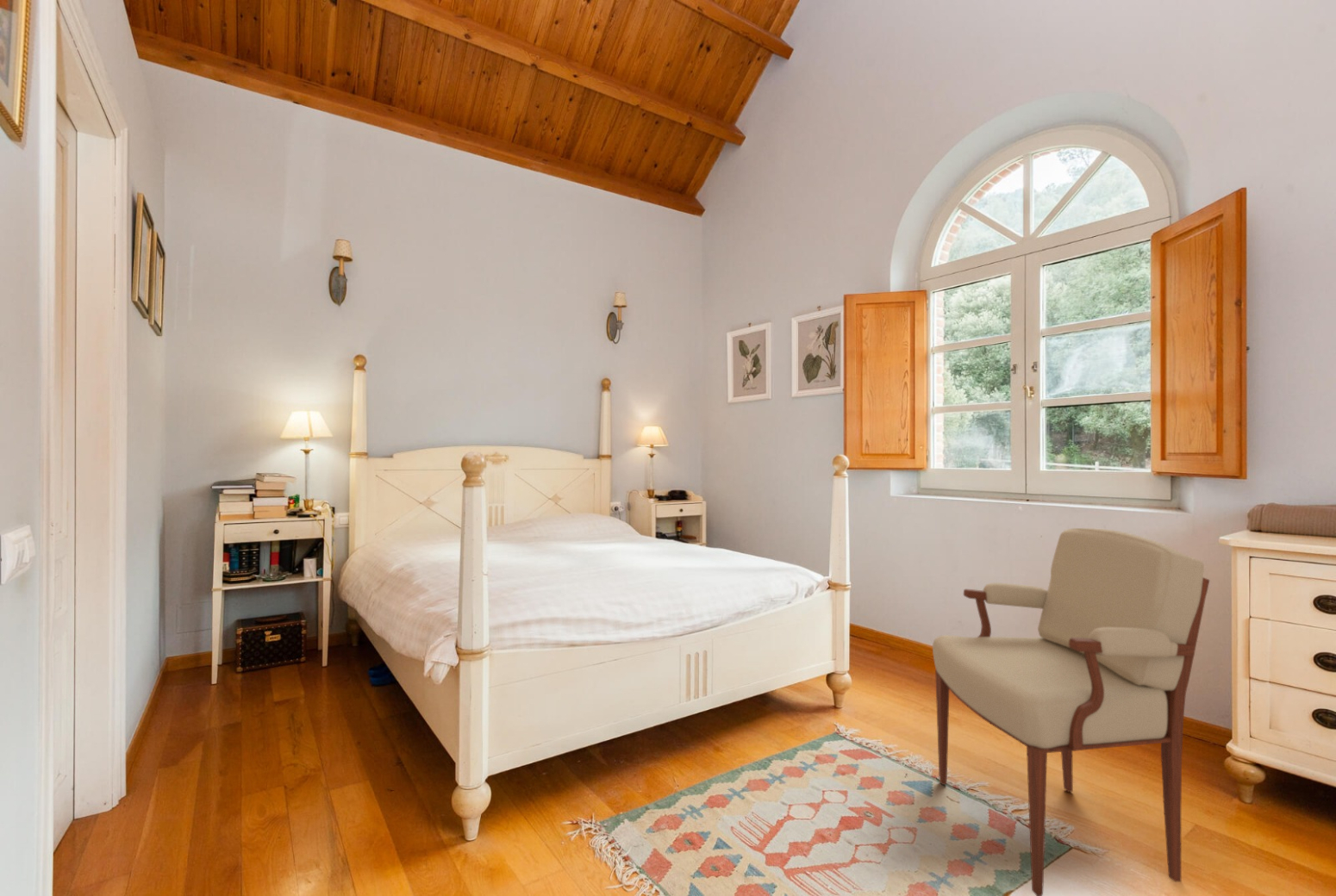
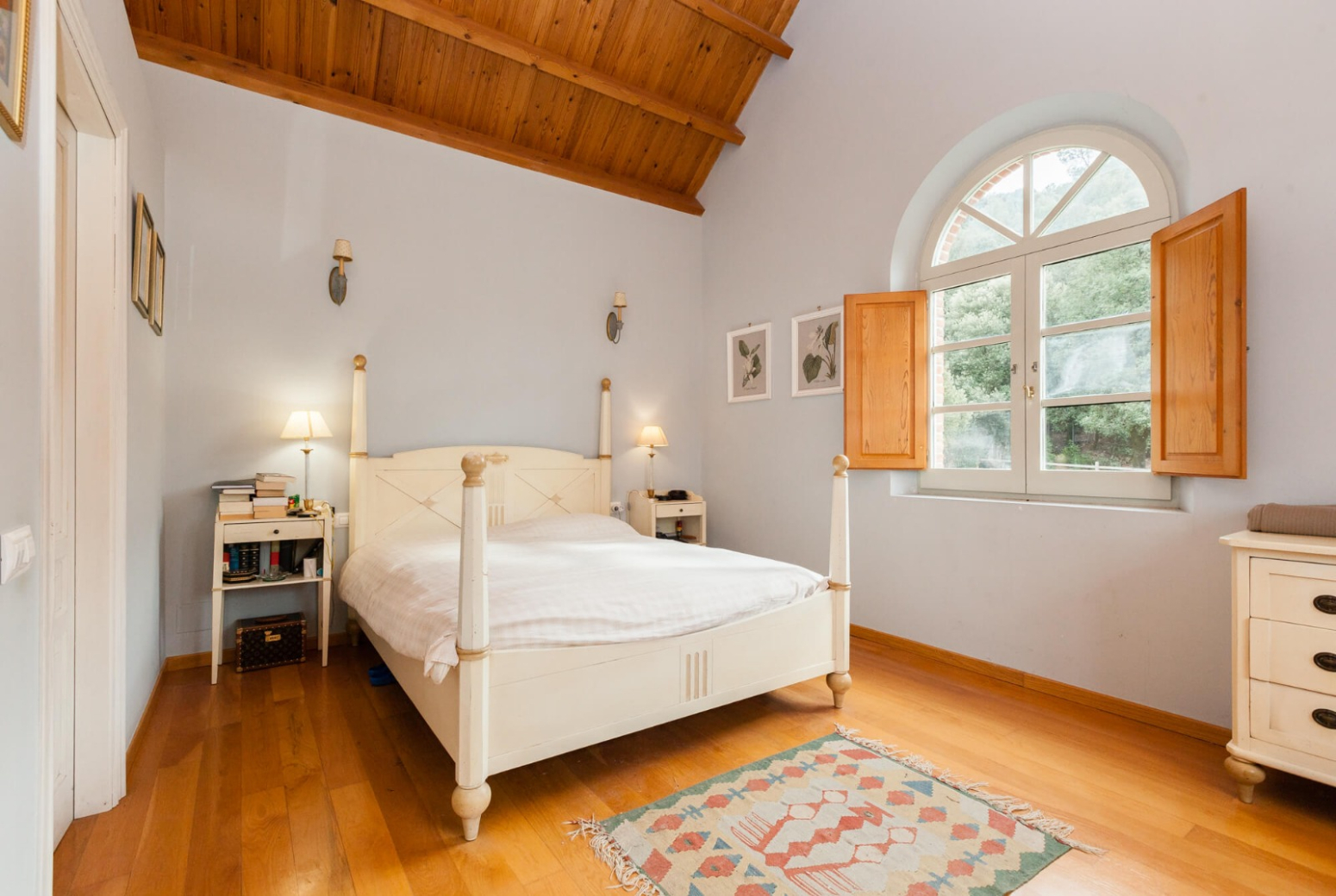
- armchair [932,527,1210,896]
